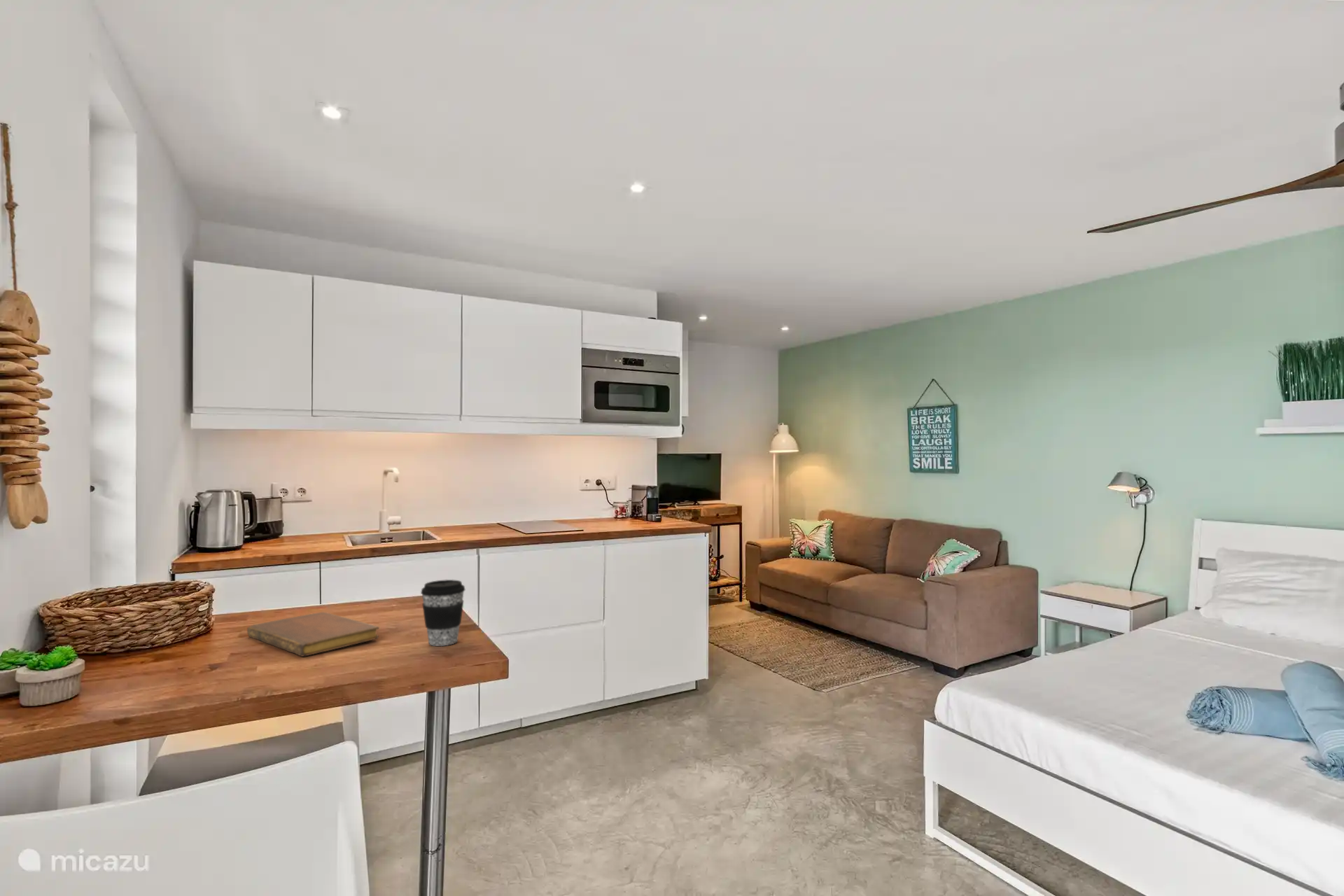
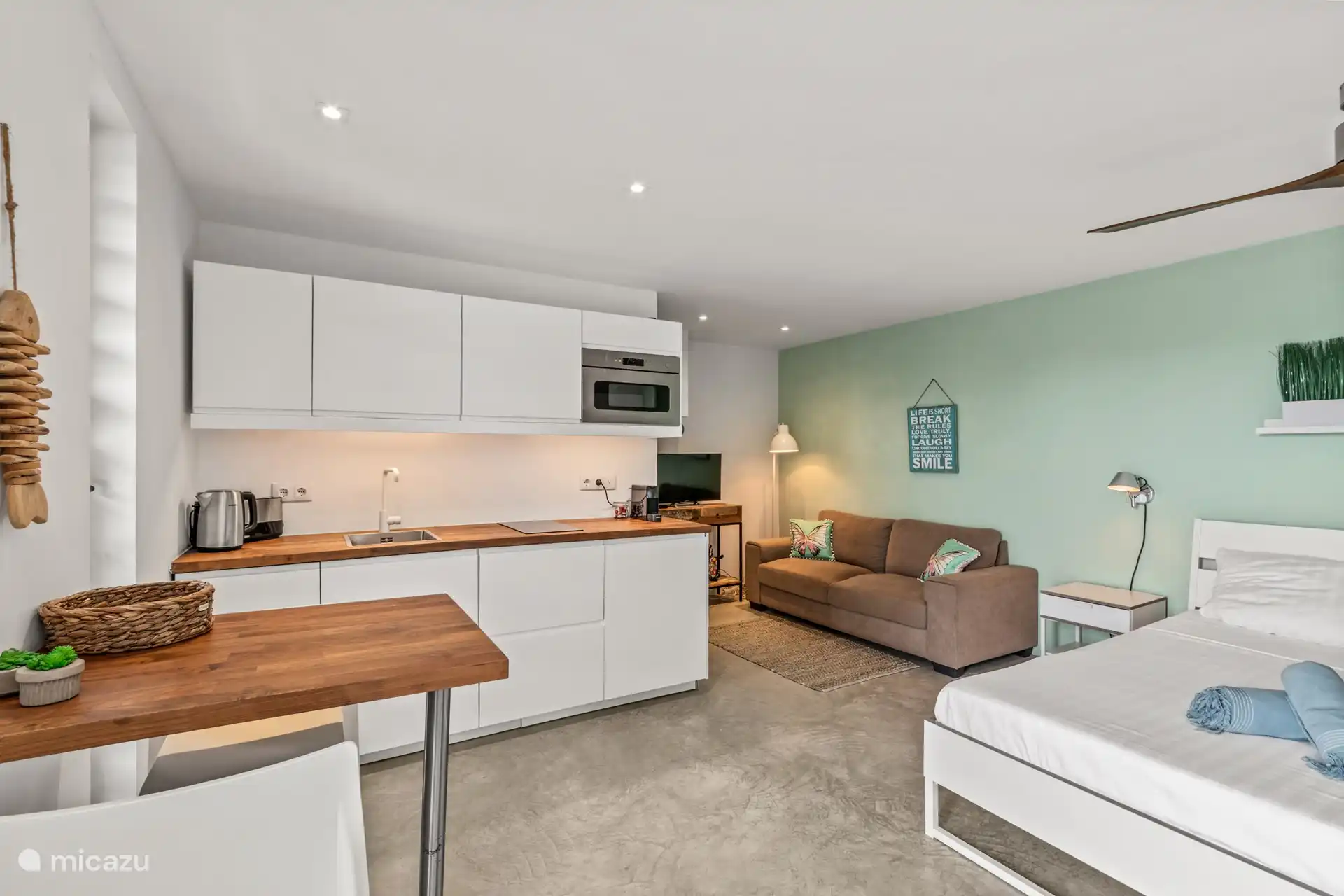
- notebook [246,612,379,657]
- coffee cup [420,579,465,647]
